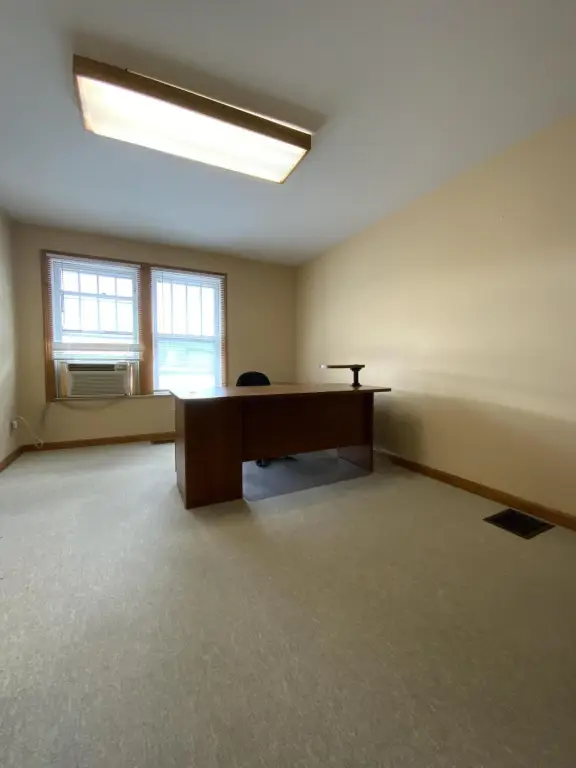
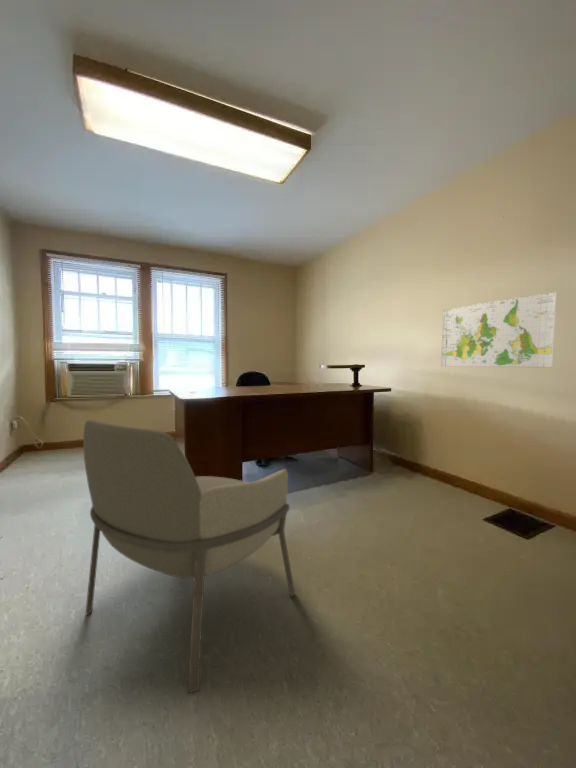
+ map [440,290,557,369]
+ armchair [82,418,296,694]
